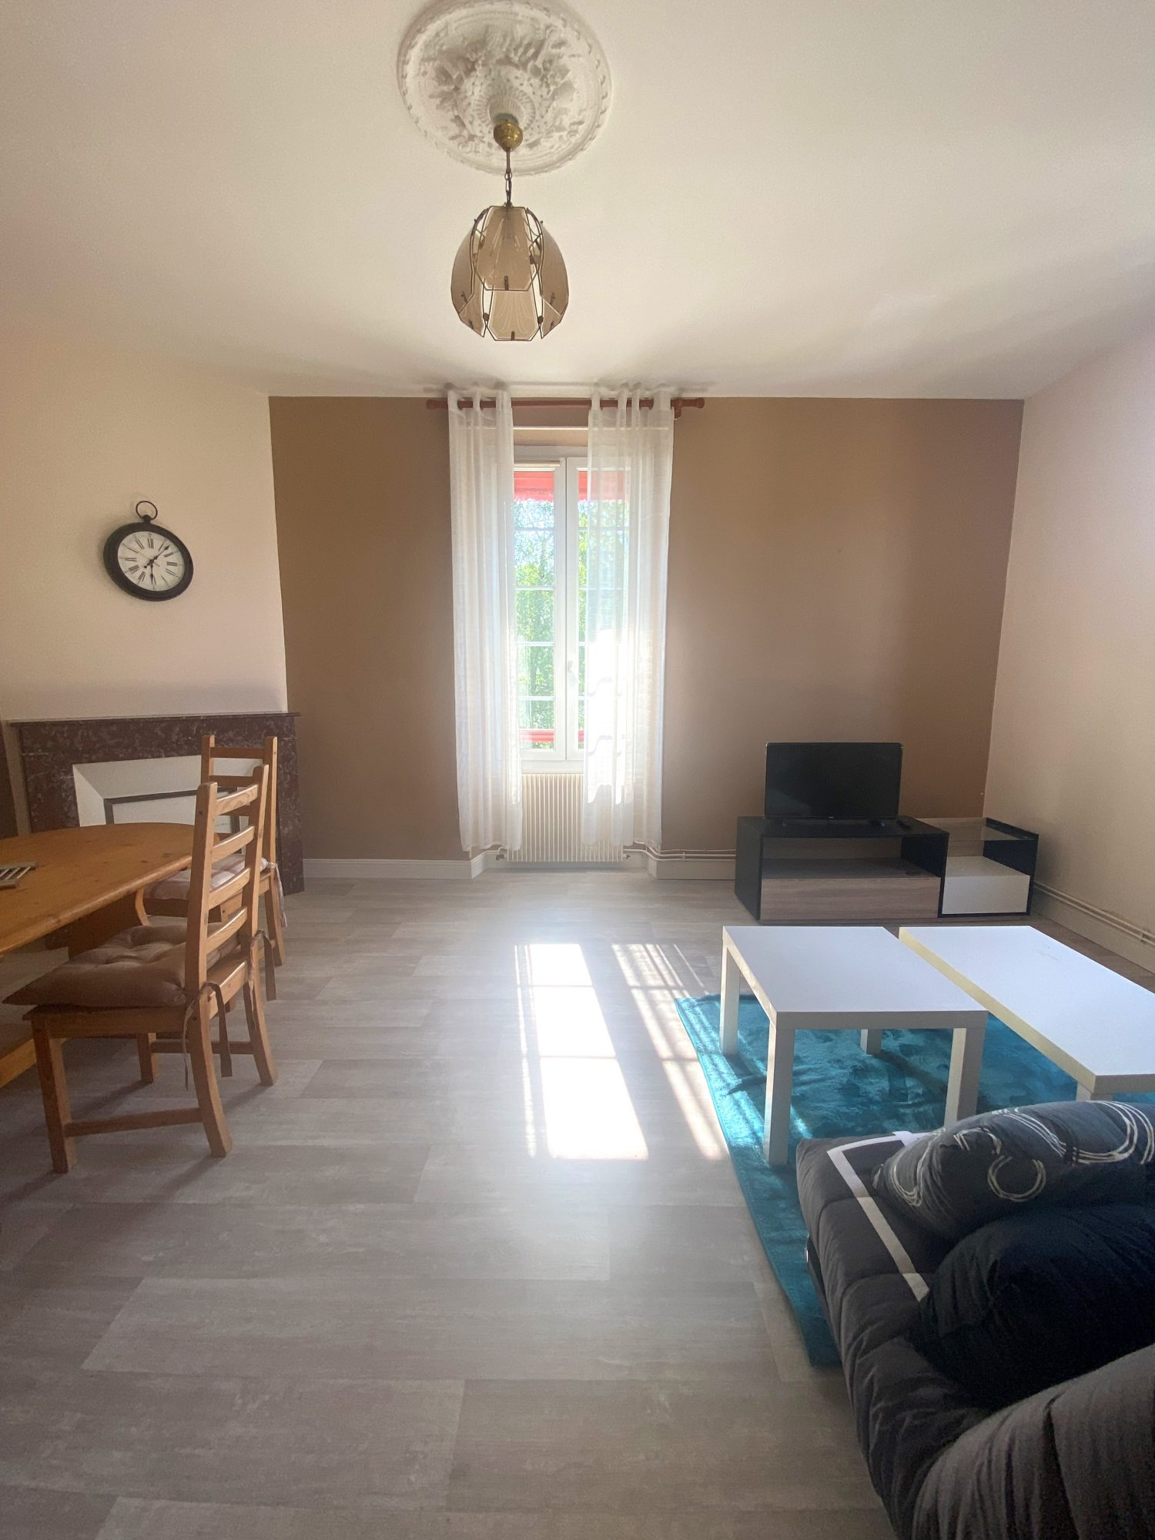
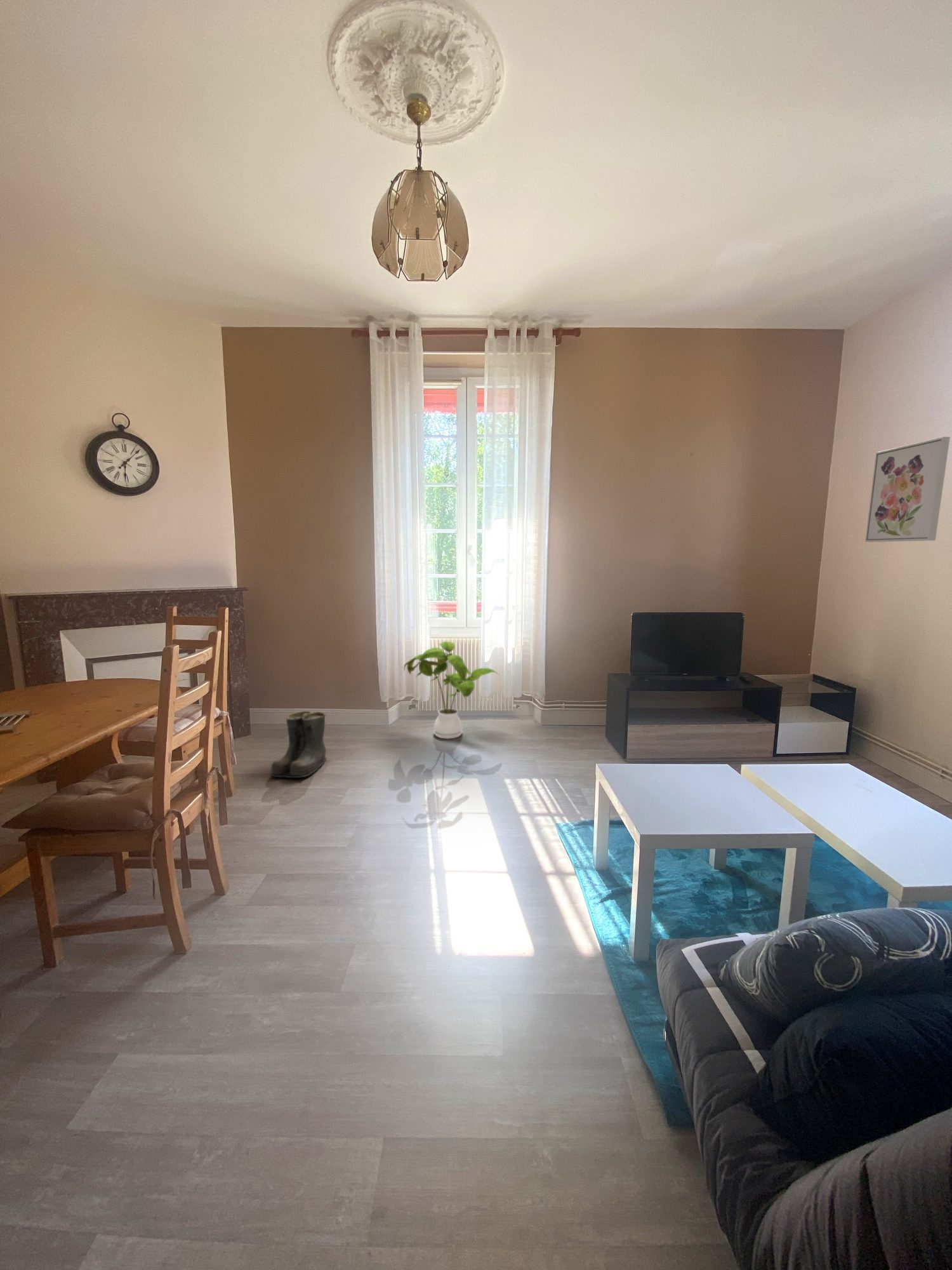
+ house plant [403,641,500,740]
+ wall art [864,436,951,543]
+ boots [269,711,329,779]
